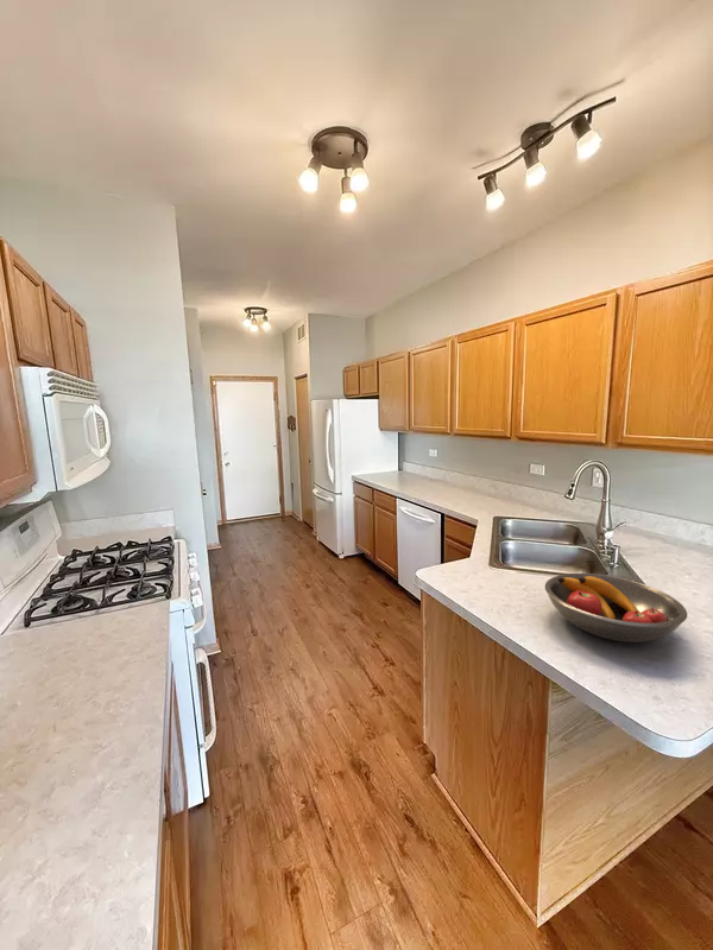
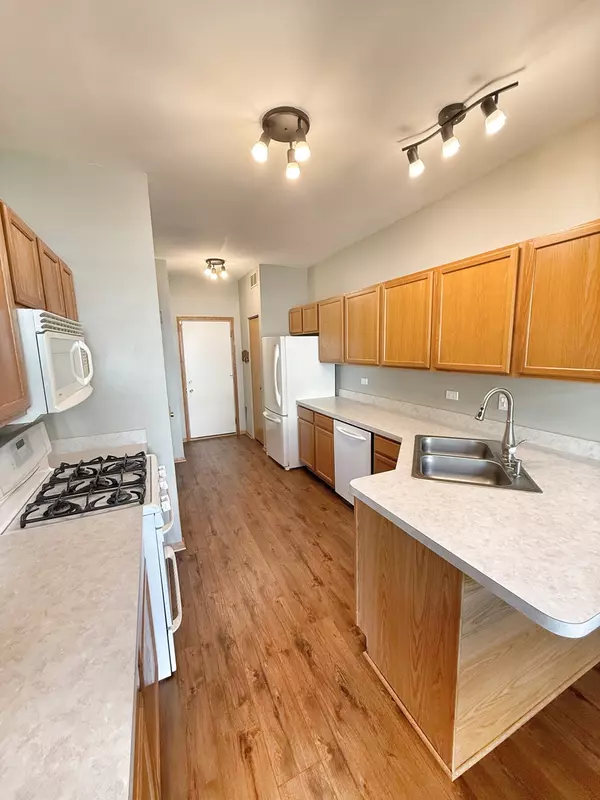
- fruit bowl [543,572,688,644]
